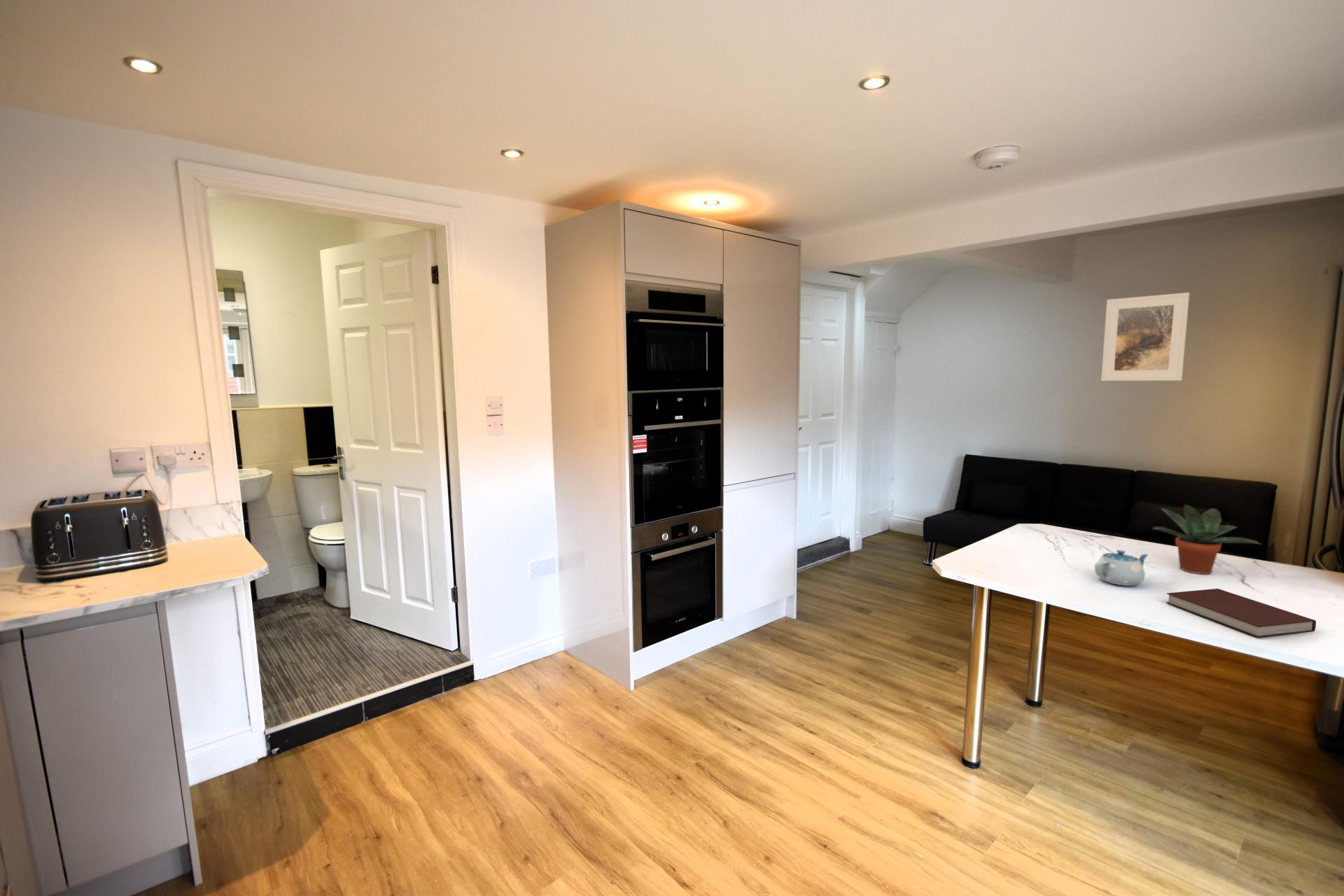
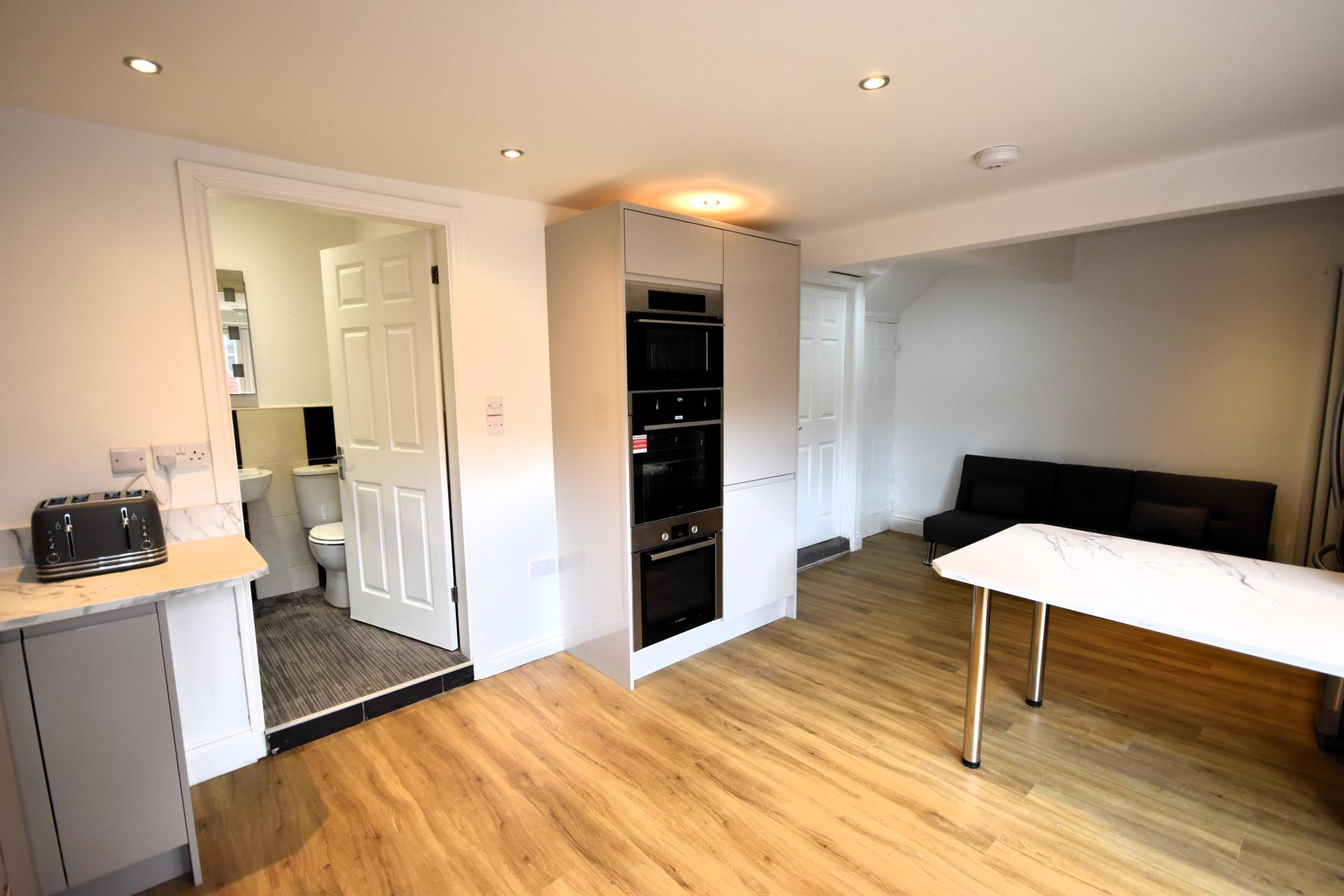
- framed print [1100,292,1190,381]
- notebook [1165,588,1317,638]
- potted plant [1152,503,1262,575]
- chinaware [1094,549,1149,587]
